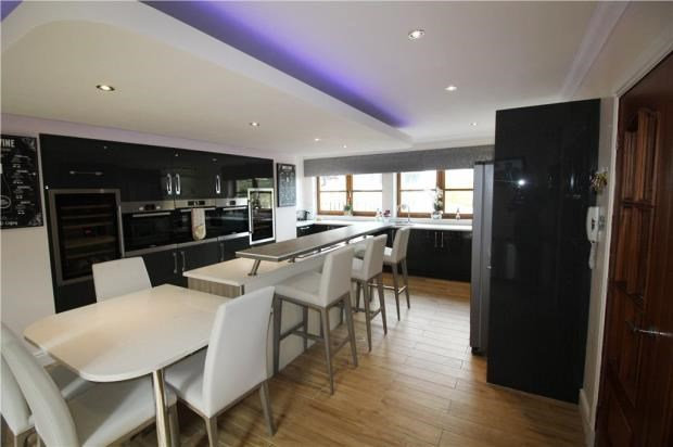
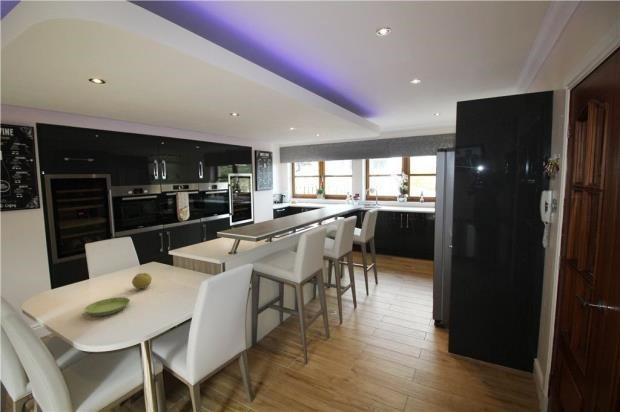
+ saucer [84,296,131,317]
+ fruit [131,272,153,290]
